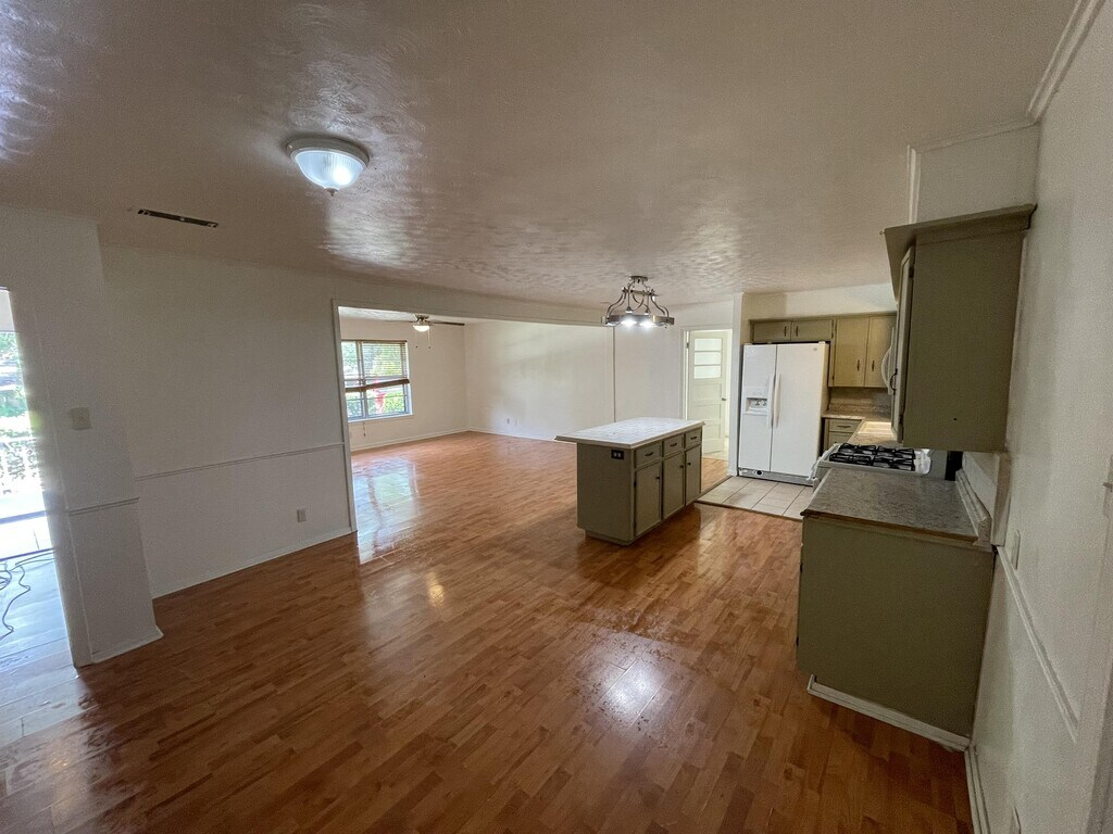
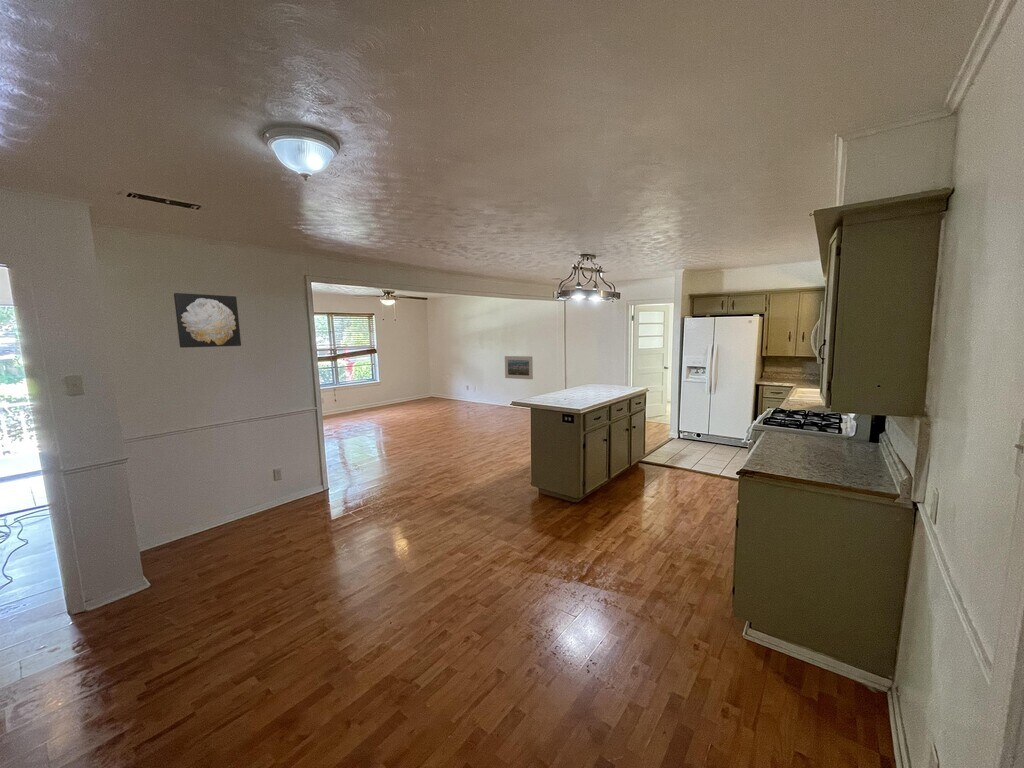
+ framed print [504,355,534,380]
+ wall art [173,292,242,349]
